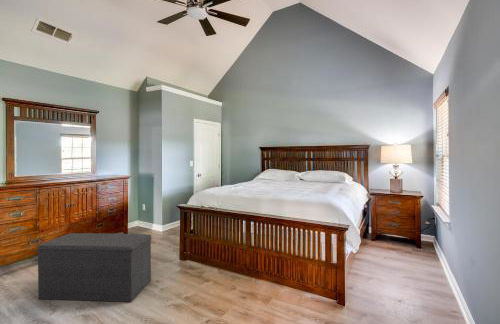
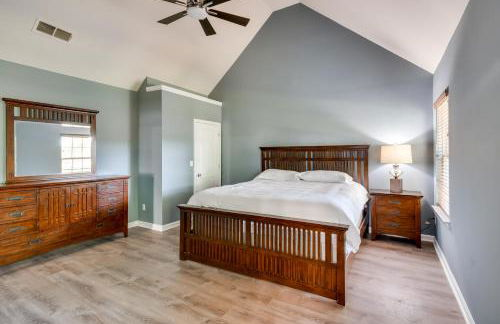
- bench [36,232,152,303]
